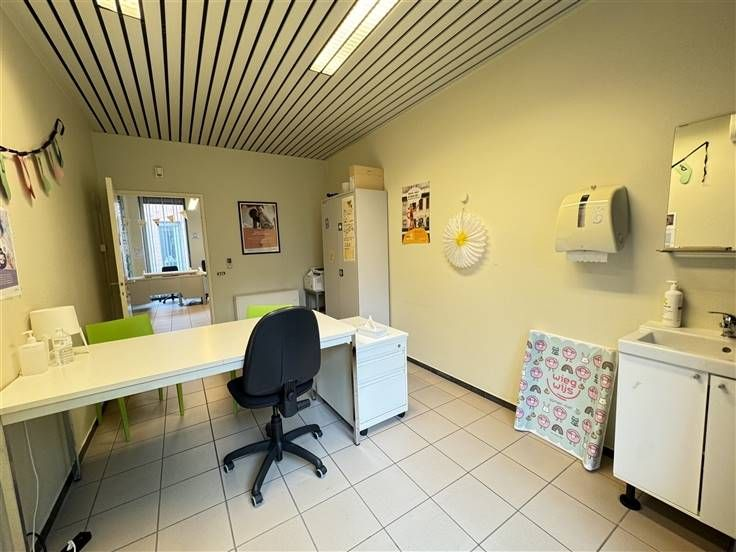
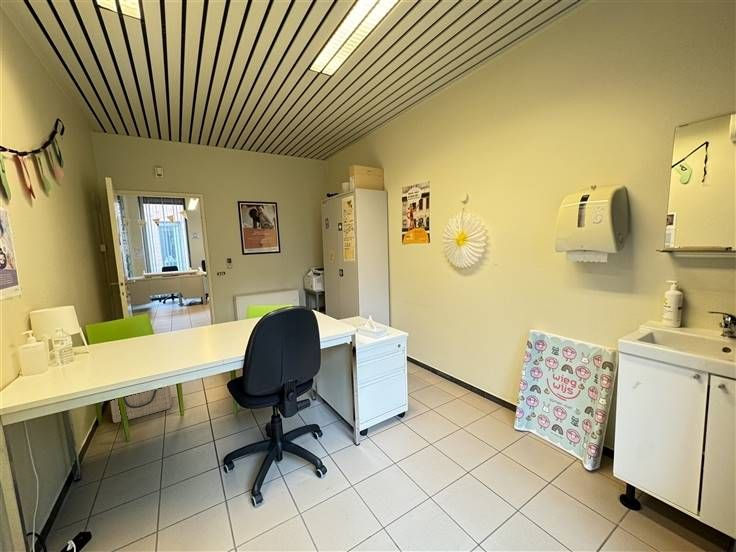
+ basket [109,386,173,424]
